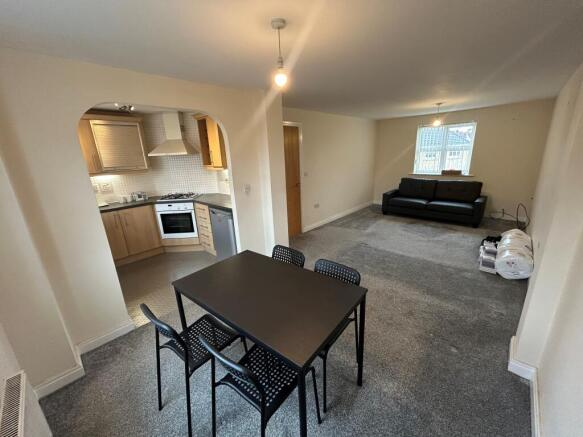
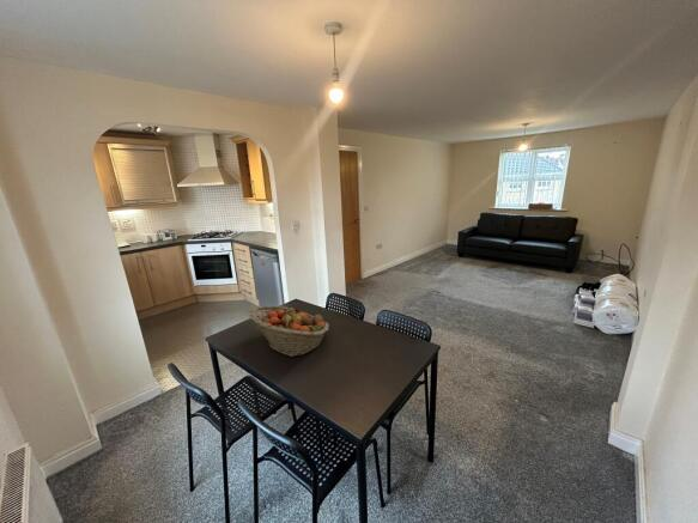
+ fruit basket [248,305,330,358]
